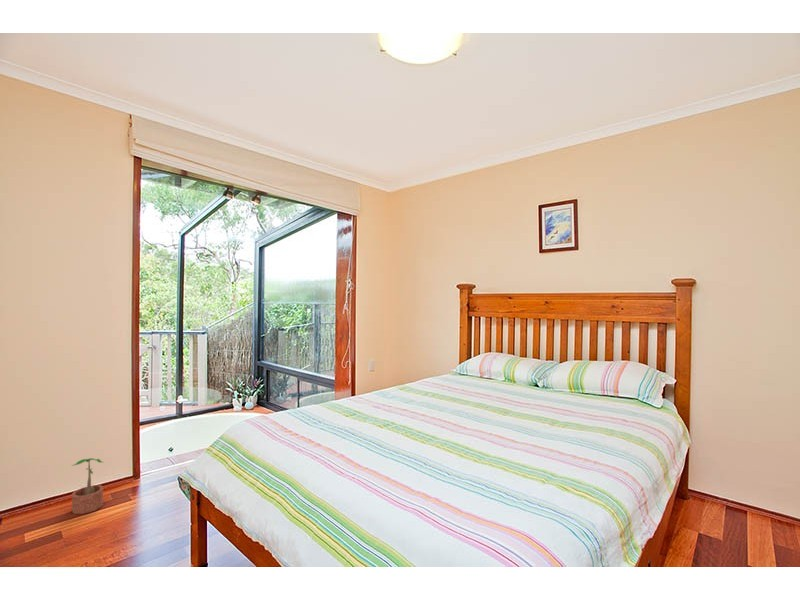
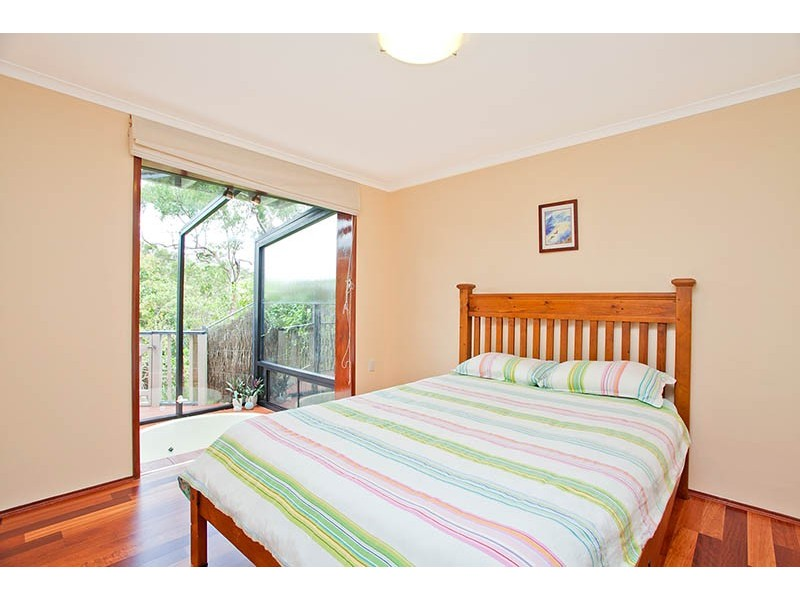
- potted plant [71,457,104,515]
